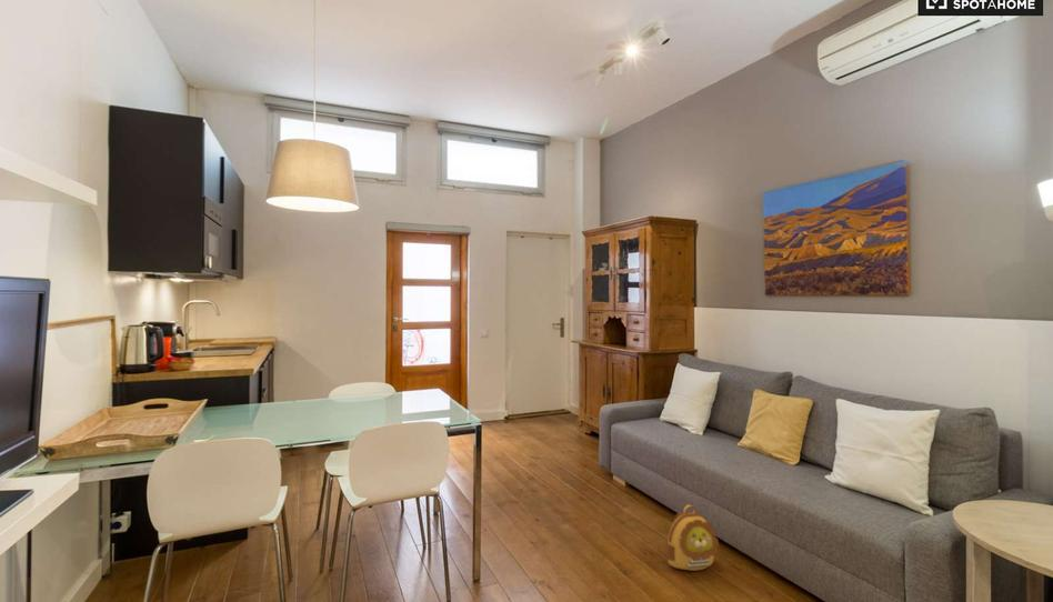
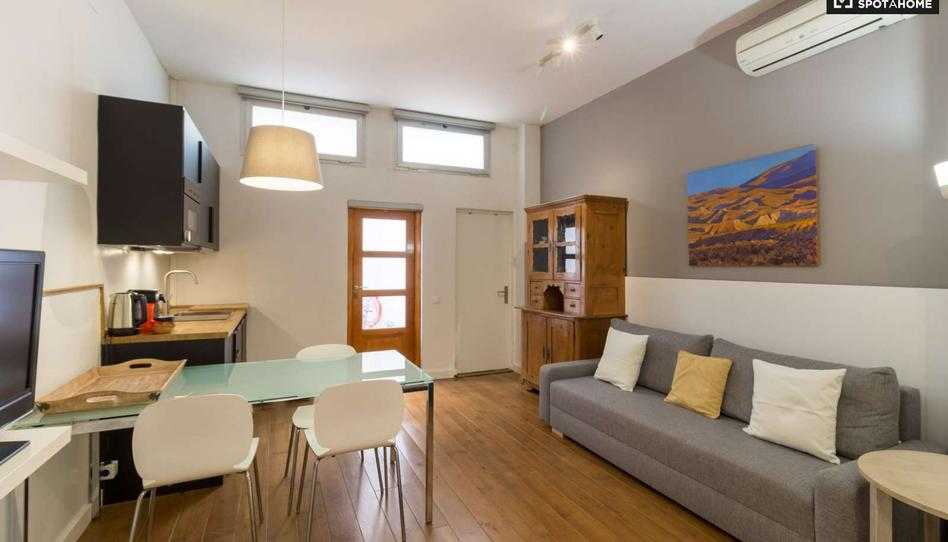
- backpack [665,503,720,572]
